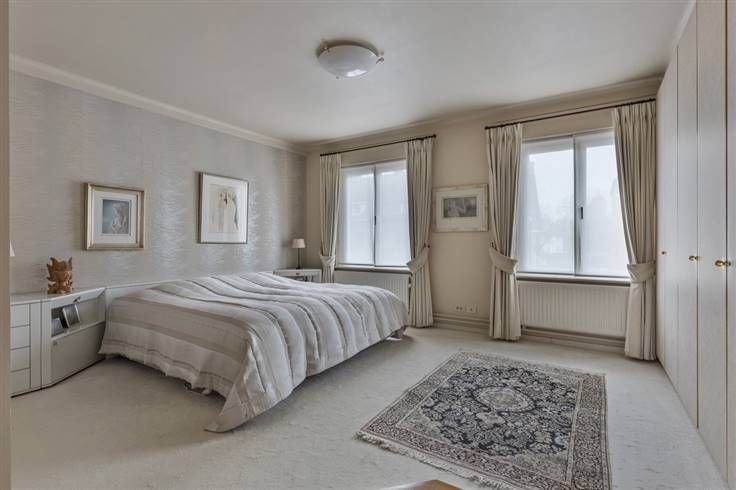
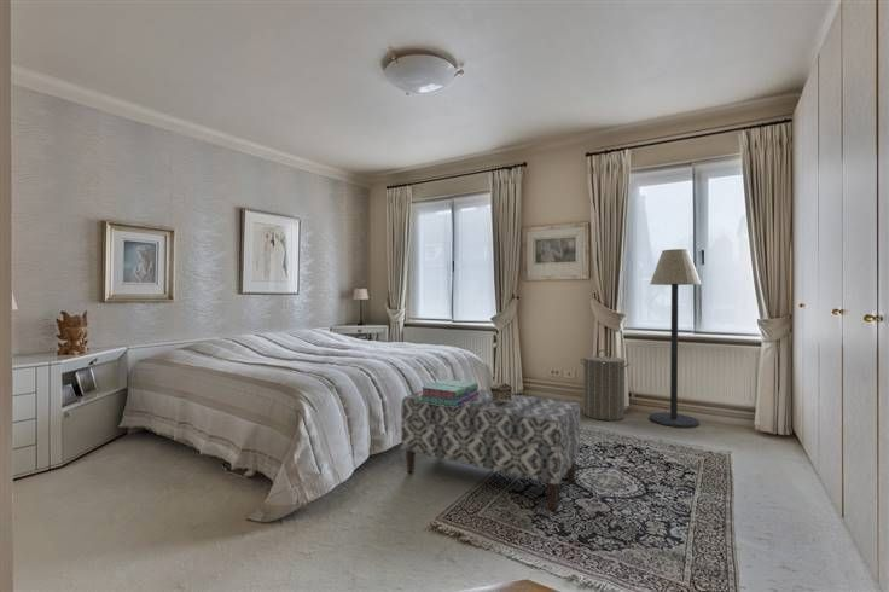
+ floor lamp [649,248,702,429]
+ laundry hamper [579,348,631,422]
+ decorative box [489,382,513,402]
+ bench [400,388,581,511]
+ stack of books [419,378,480,407]
